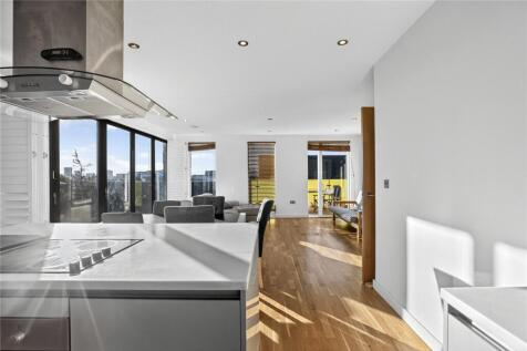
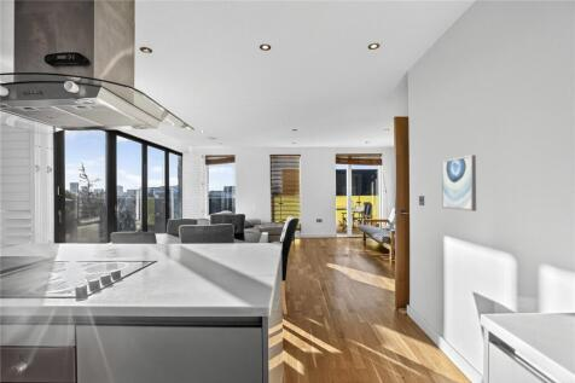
+ wall art [441,153,477,213]
